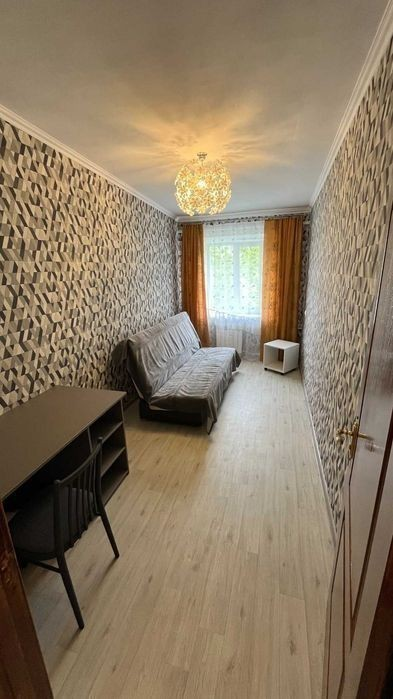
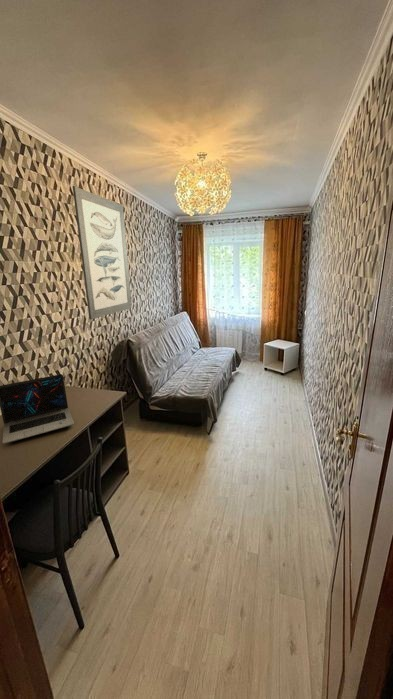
+ wall art [72,185,132,320]
+ laptop [0,373,75,444]
